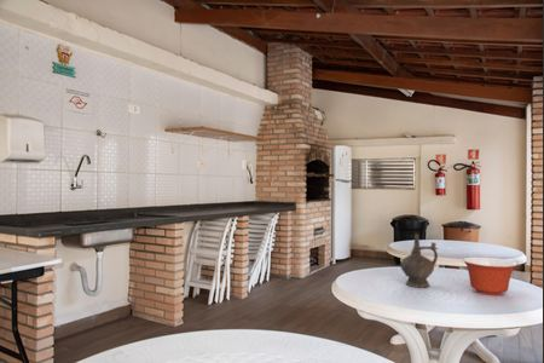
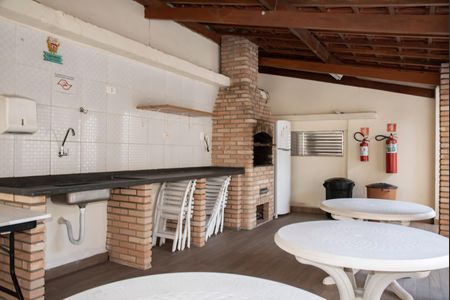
- ceremonial vessel [399,234,439,289]
- mixing bowl [462,257,519,296]
